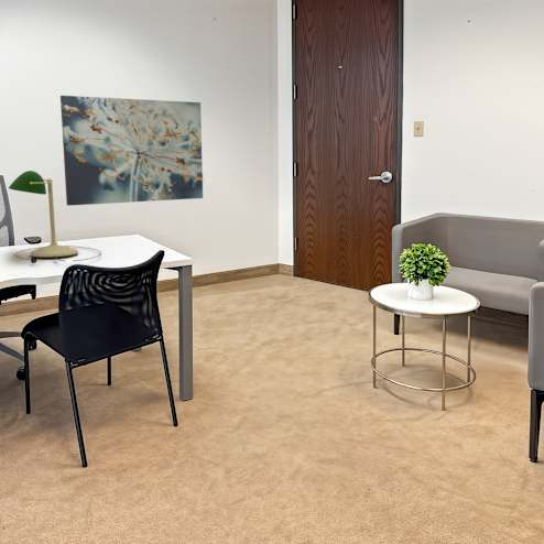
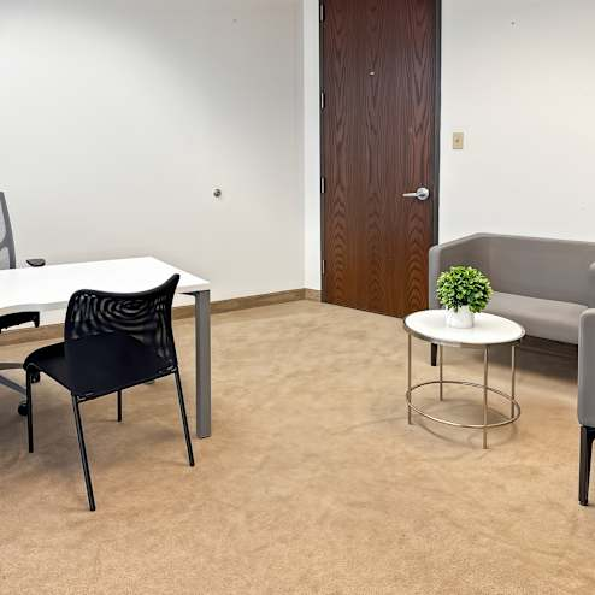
- desk lamp [8,170,102,264]
- wall art [59,95,204,207]
